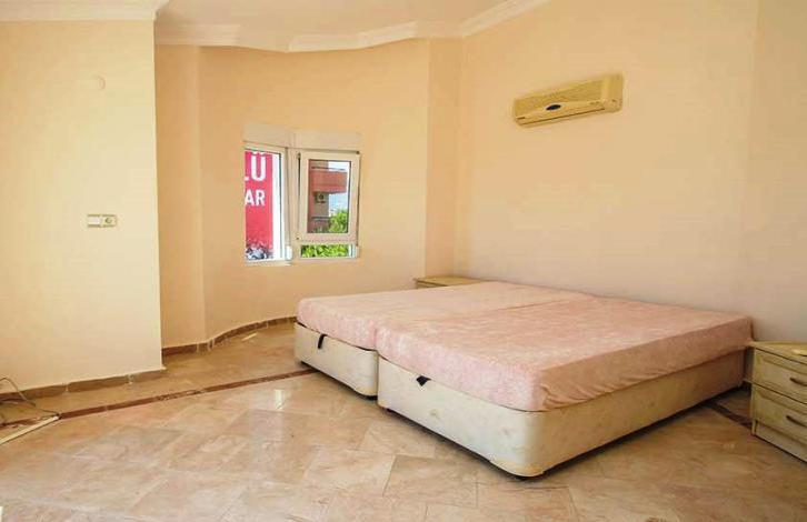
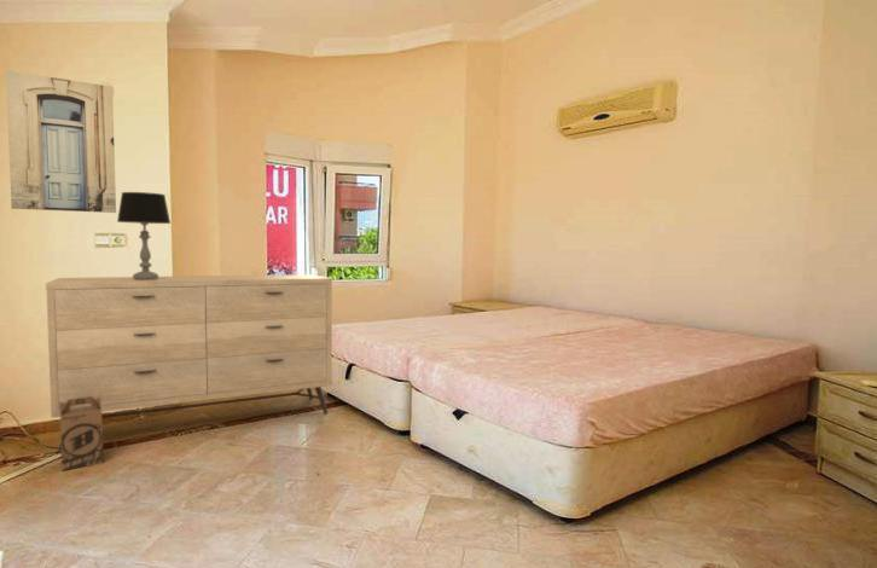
+ dresser [45,273,333,453]
+ table lamp [116,191,172,280]
+ wall art [5,69,117,214]
+ cardboard box [59,396,105,473]
